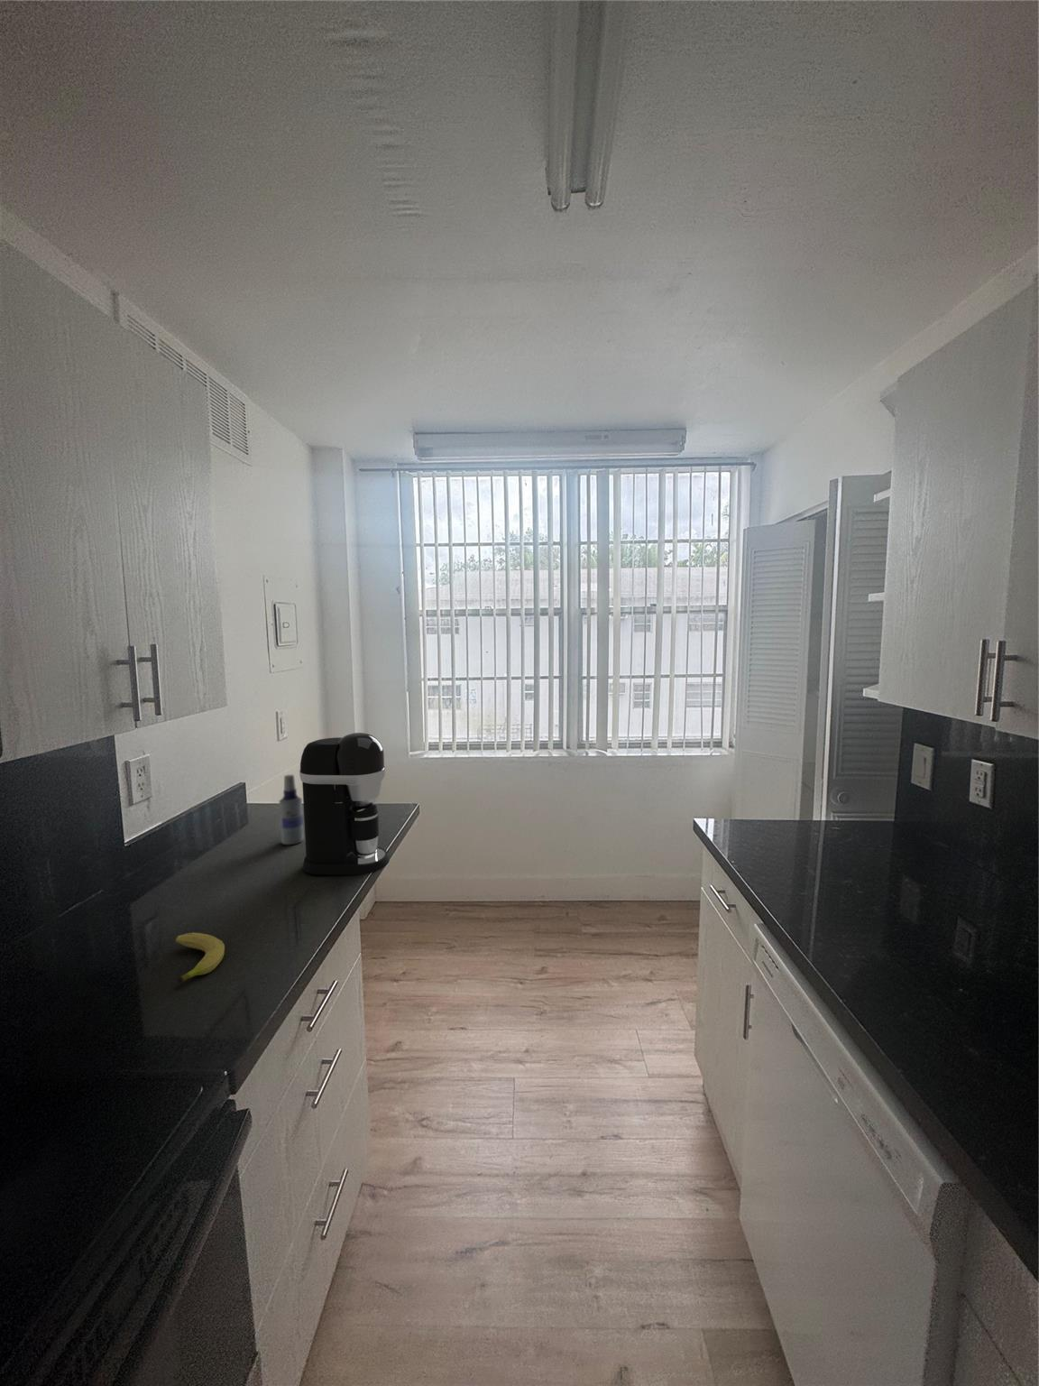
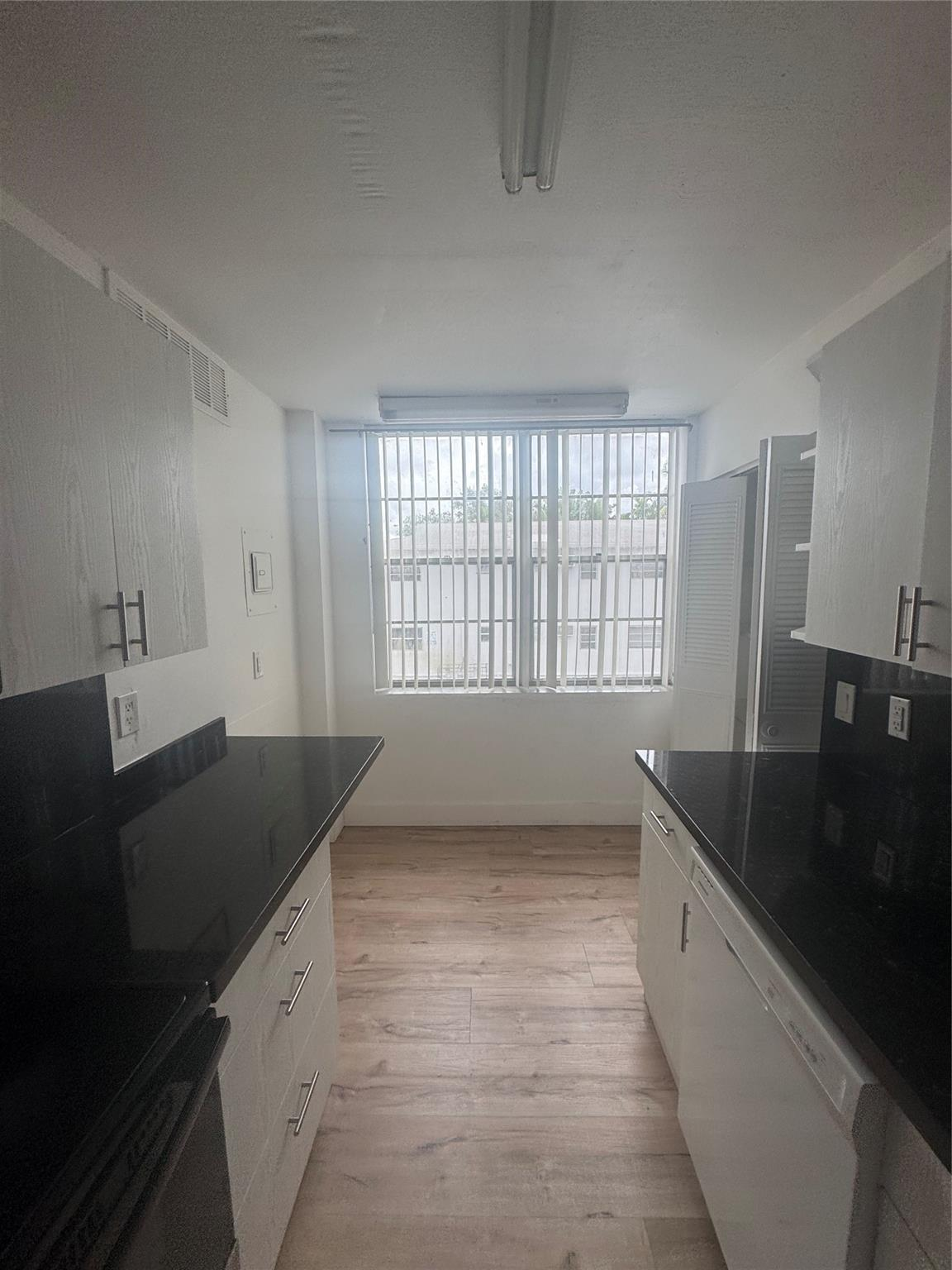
- fruit [175,932,226,983]
- spray bottle [278,774,304,846]
- coffee maker [299,732,391,876]
